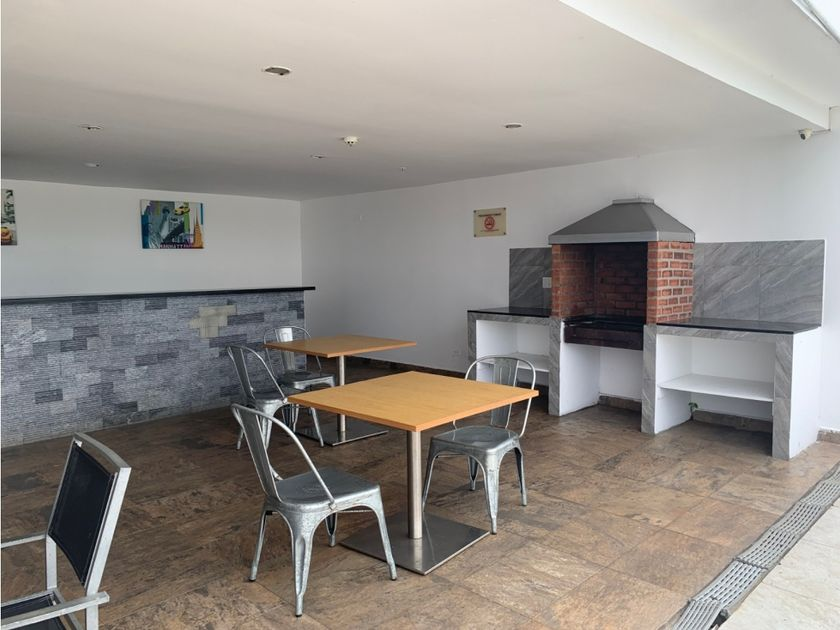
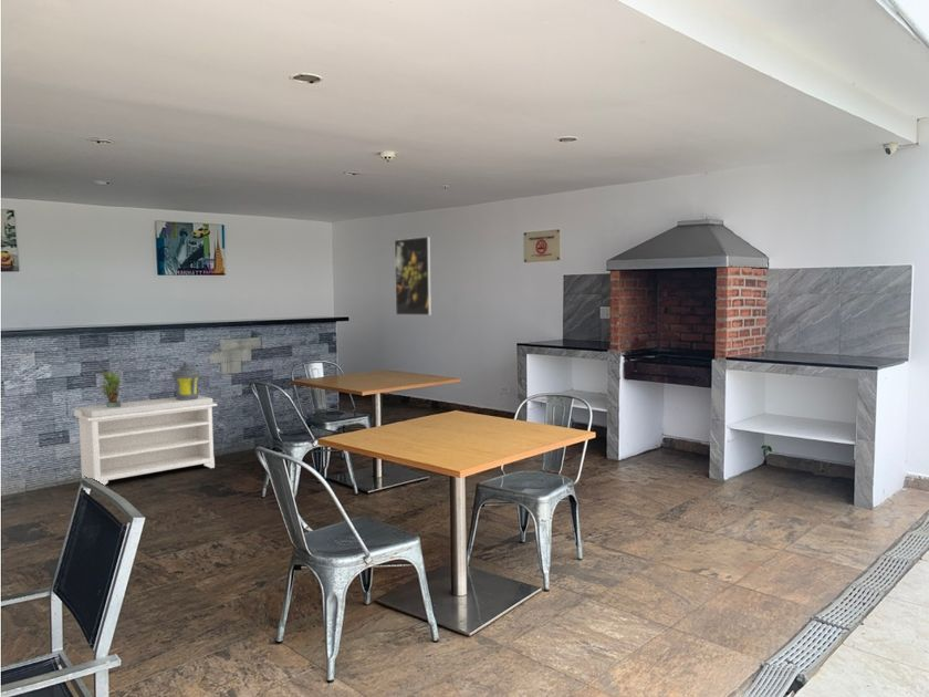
+ lantern [170,362,201,400]
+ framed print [394,236,432,316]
+ bench [73,394,218,486]
+ potted plant [95,368,124,407]
